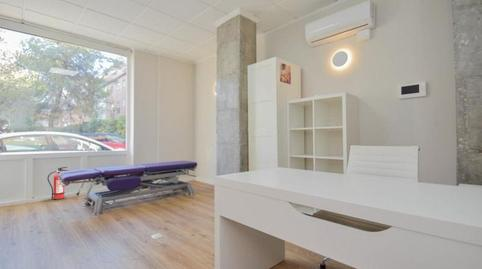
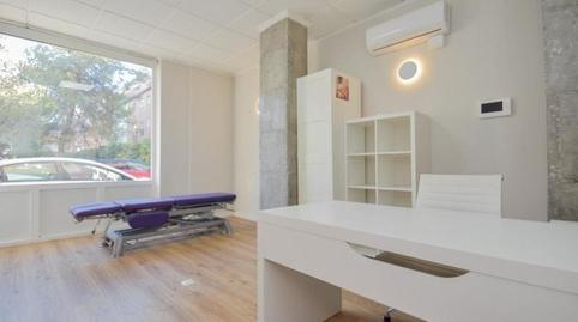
- fire extinguisher [46,166,69,200]
